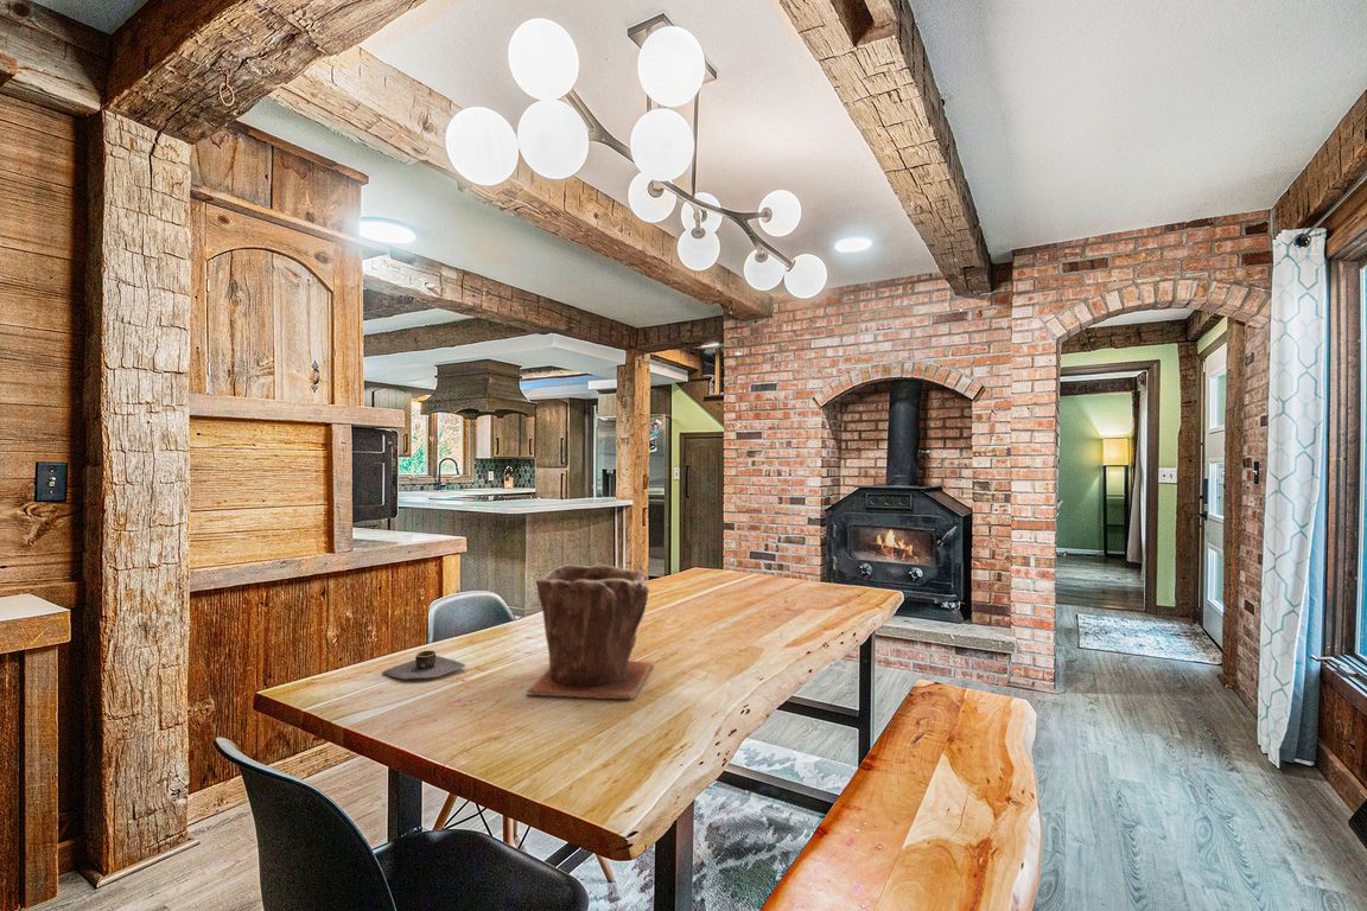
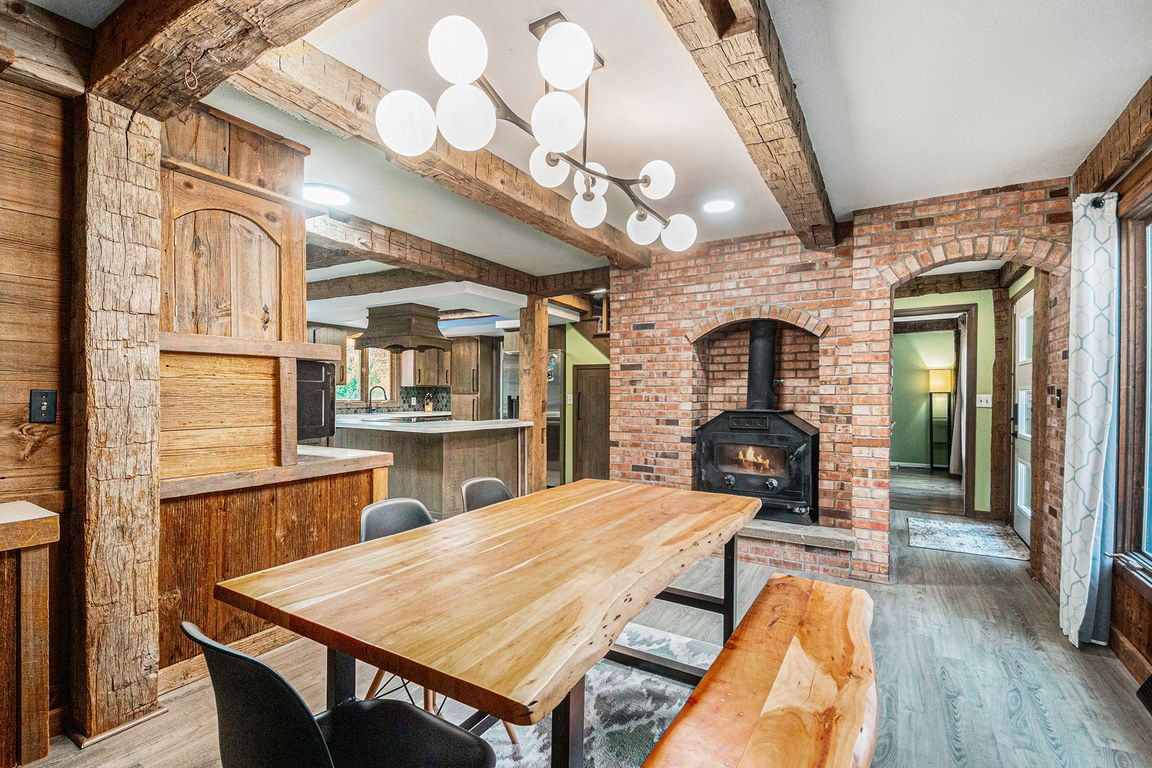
- plant pot [524,561,655,700]
- bowl [381,649,466,681]
